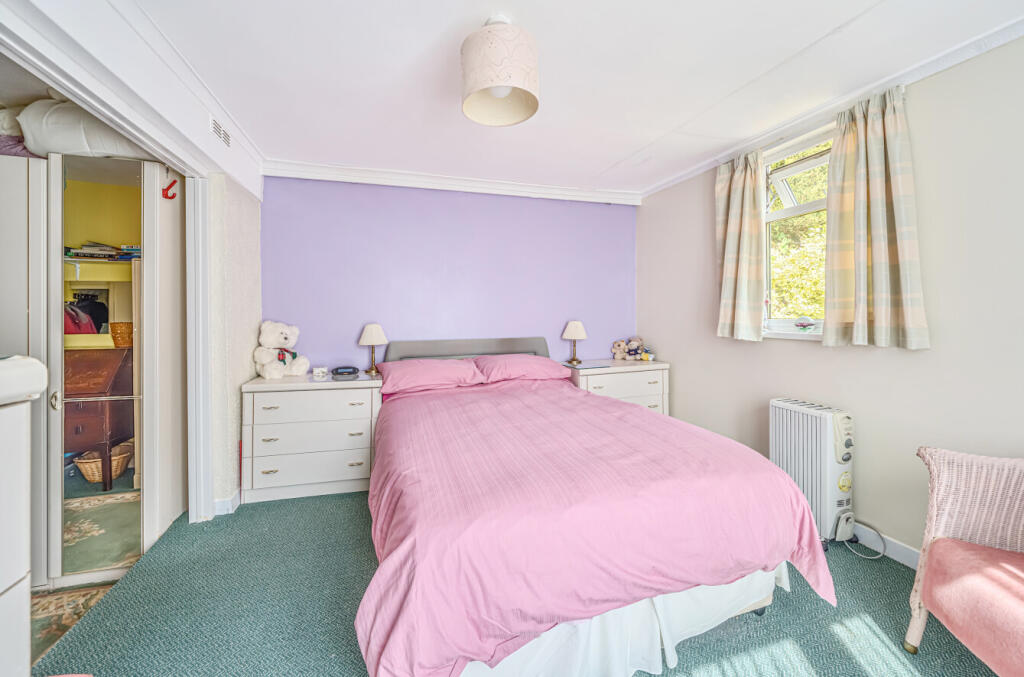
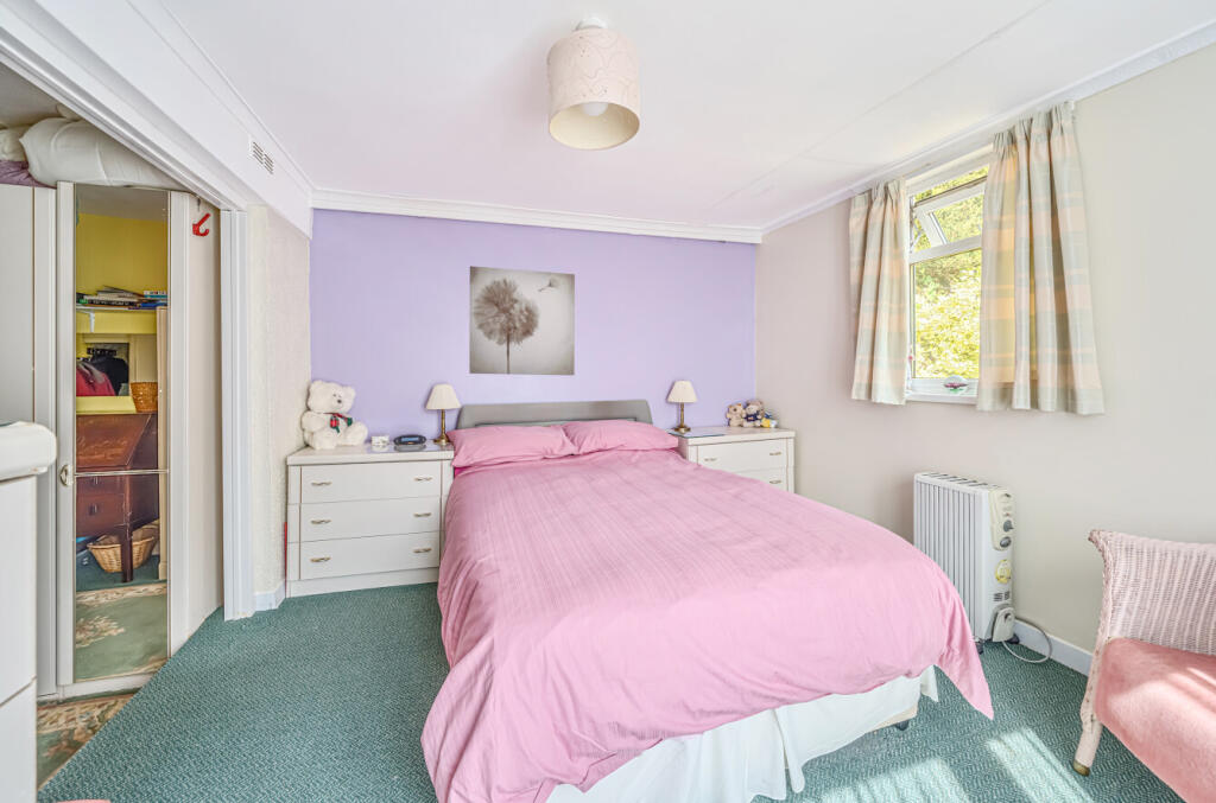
+ wall art [468,265,576,376]
